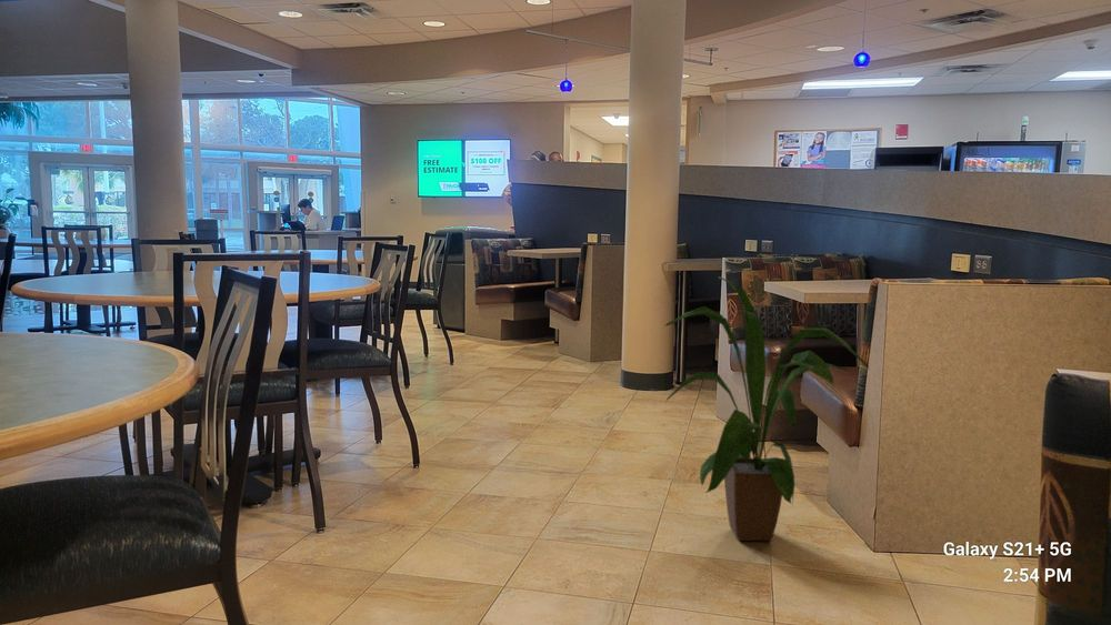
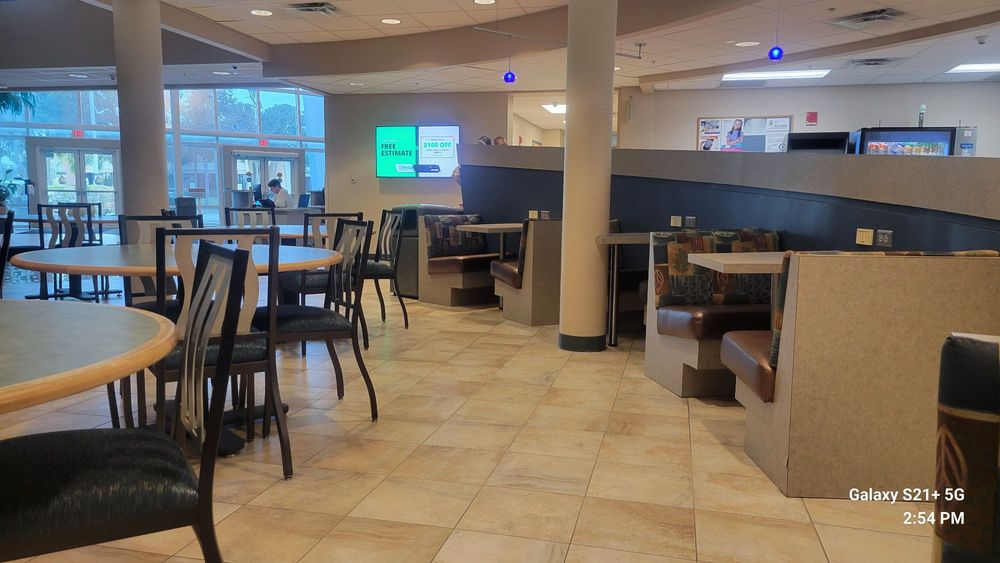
- house plant [663,275,871,542]
